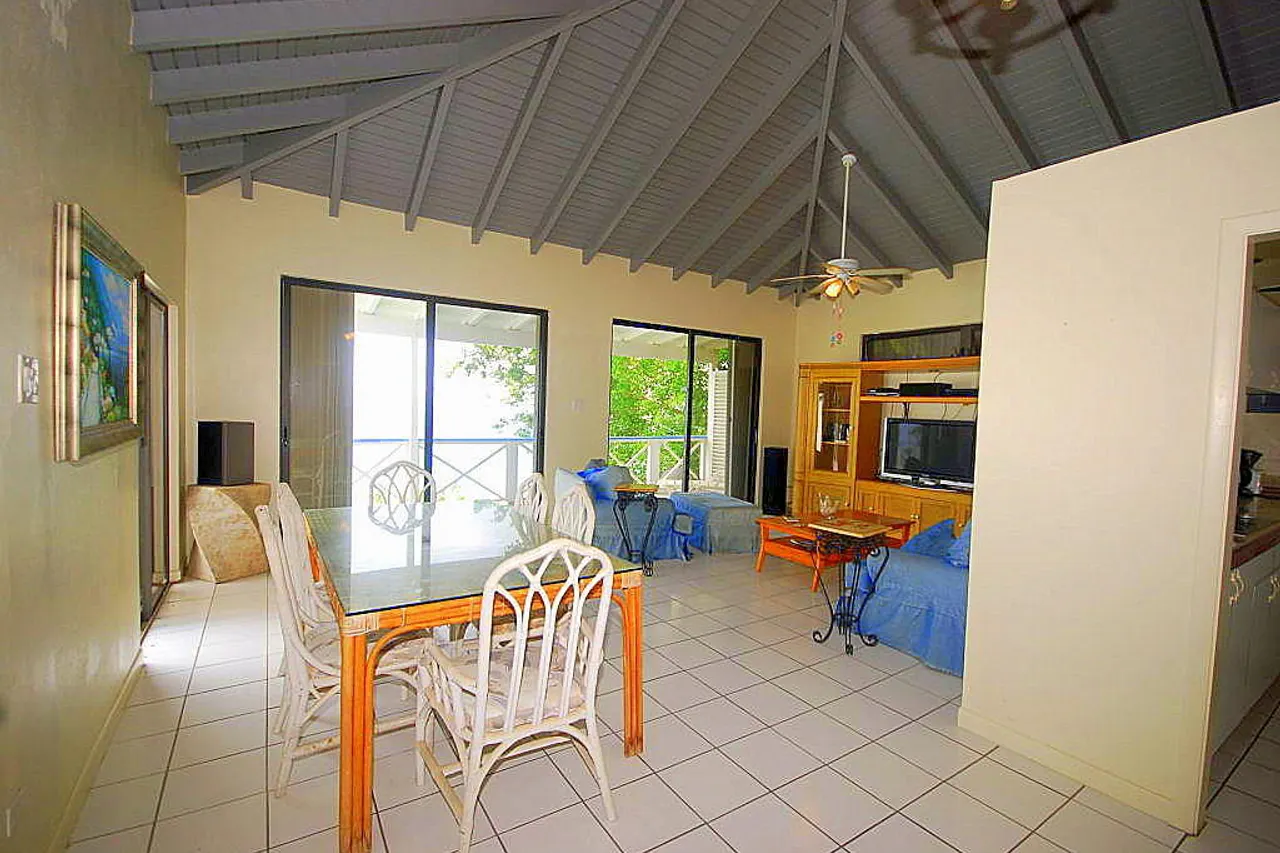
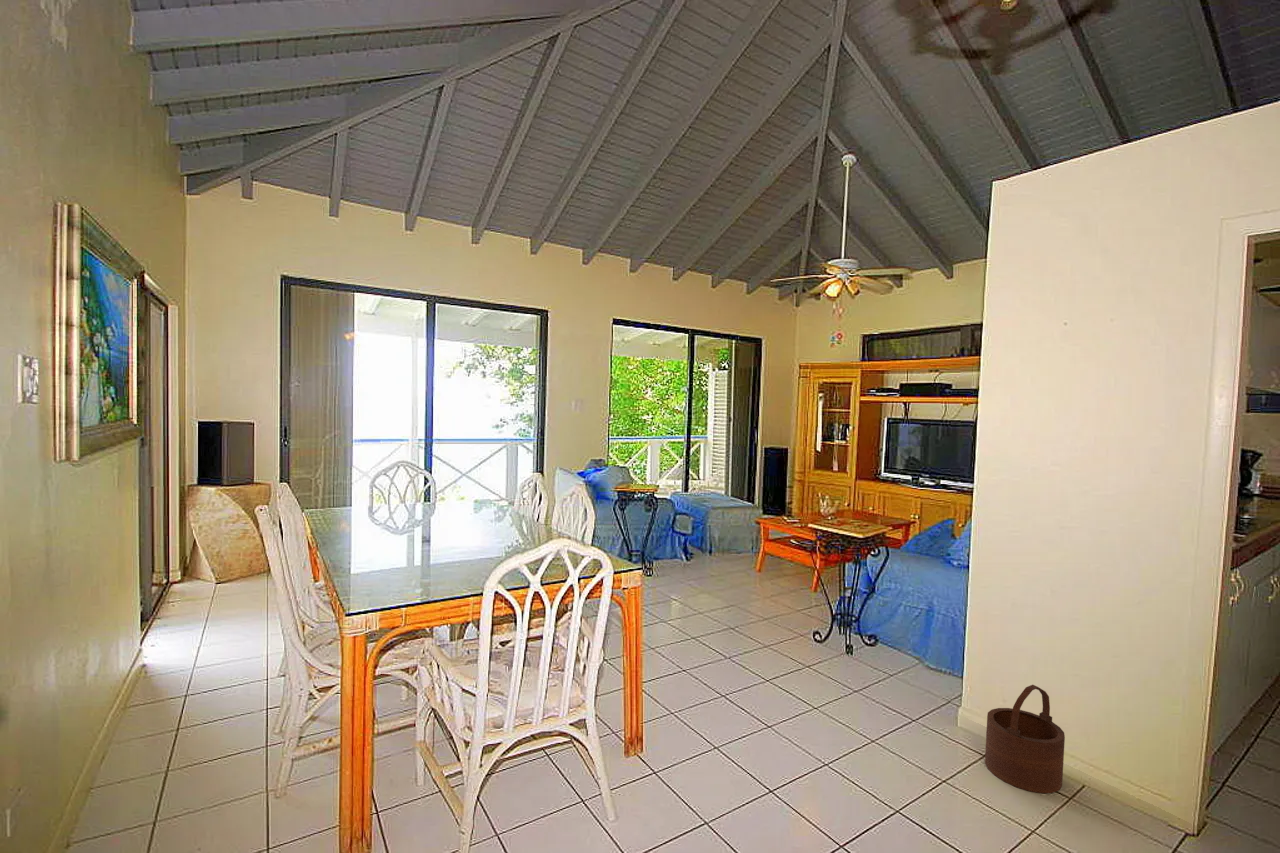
+ wooden bucket [984,684,1066,794]
